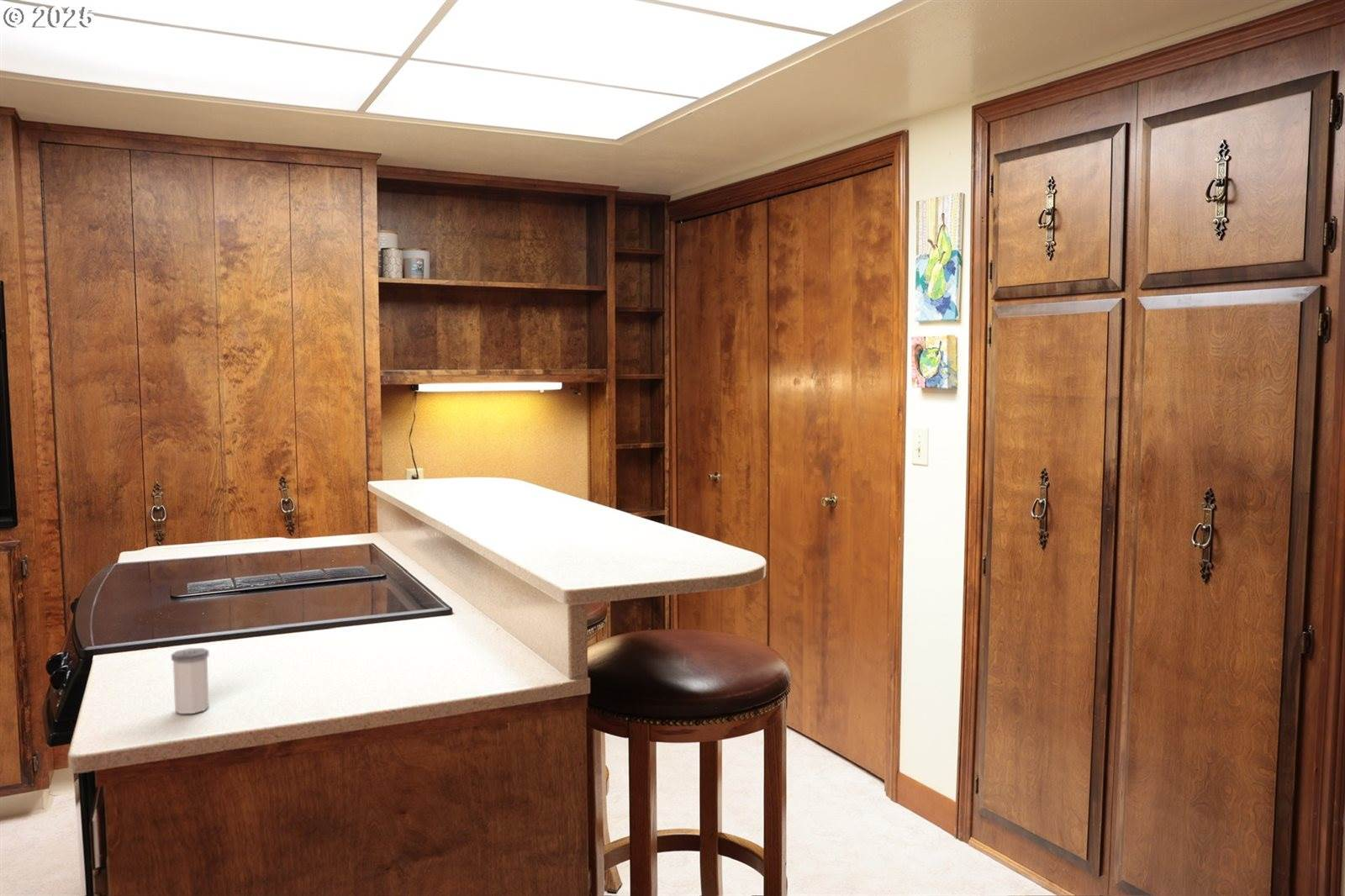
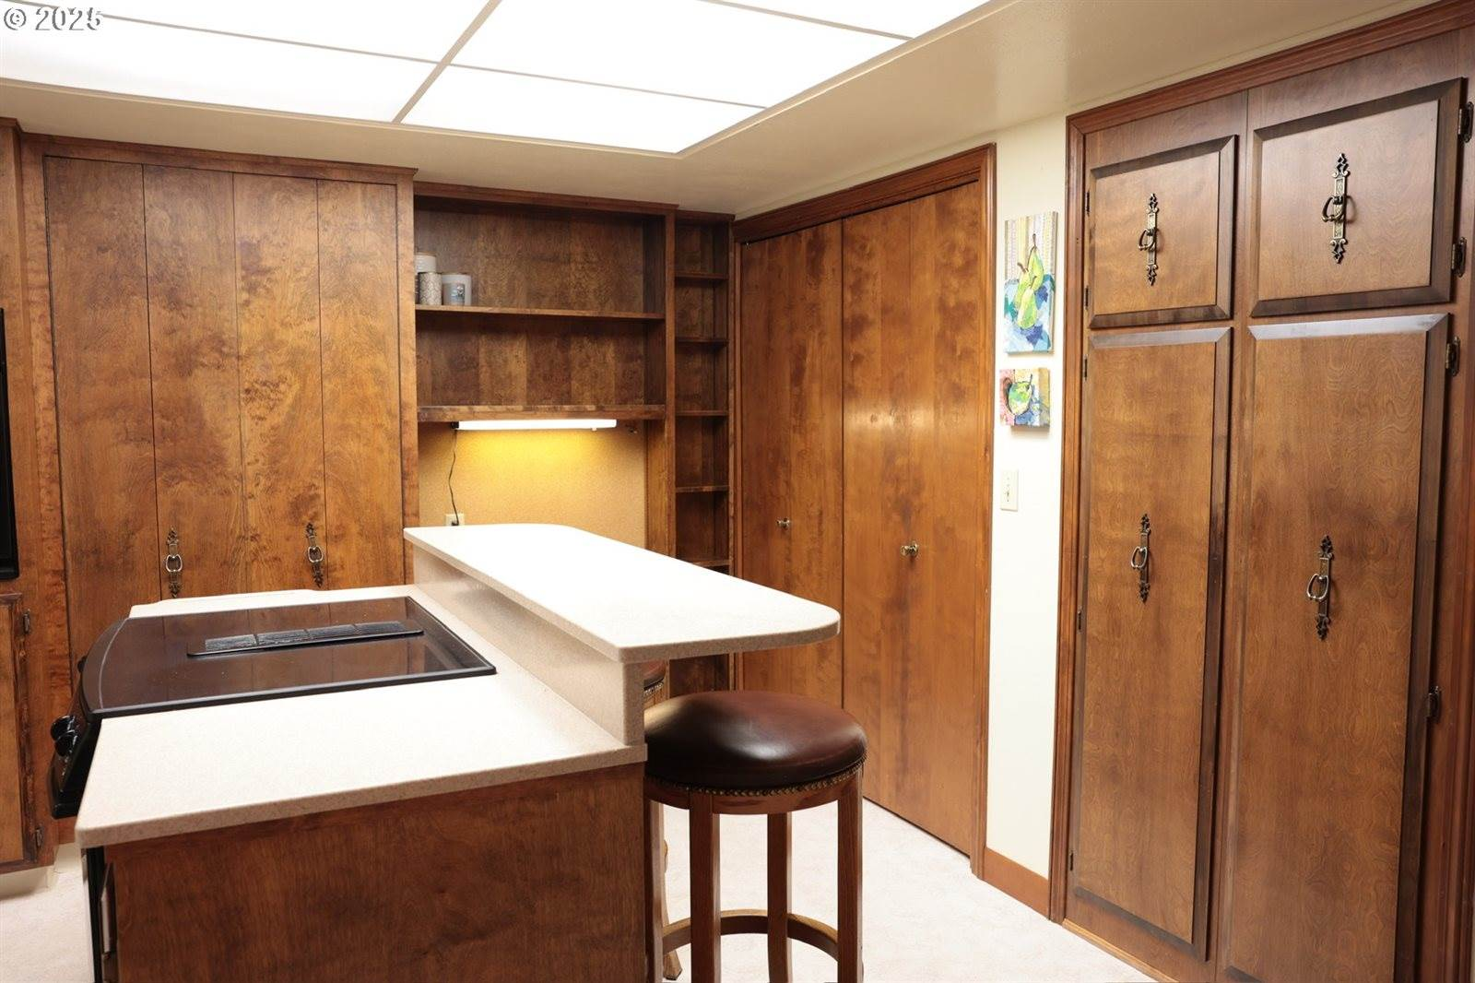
- salt shaker [171,647,209,714]
